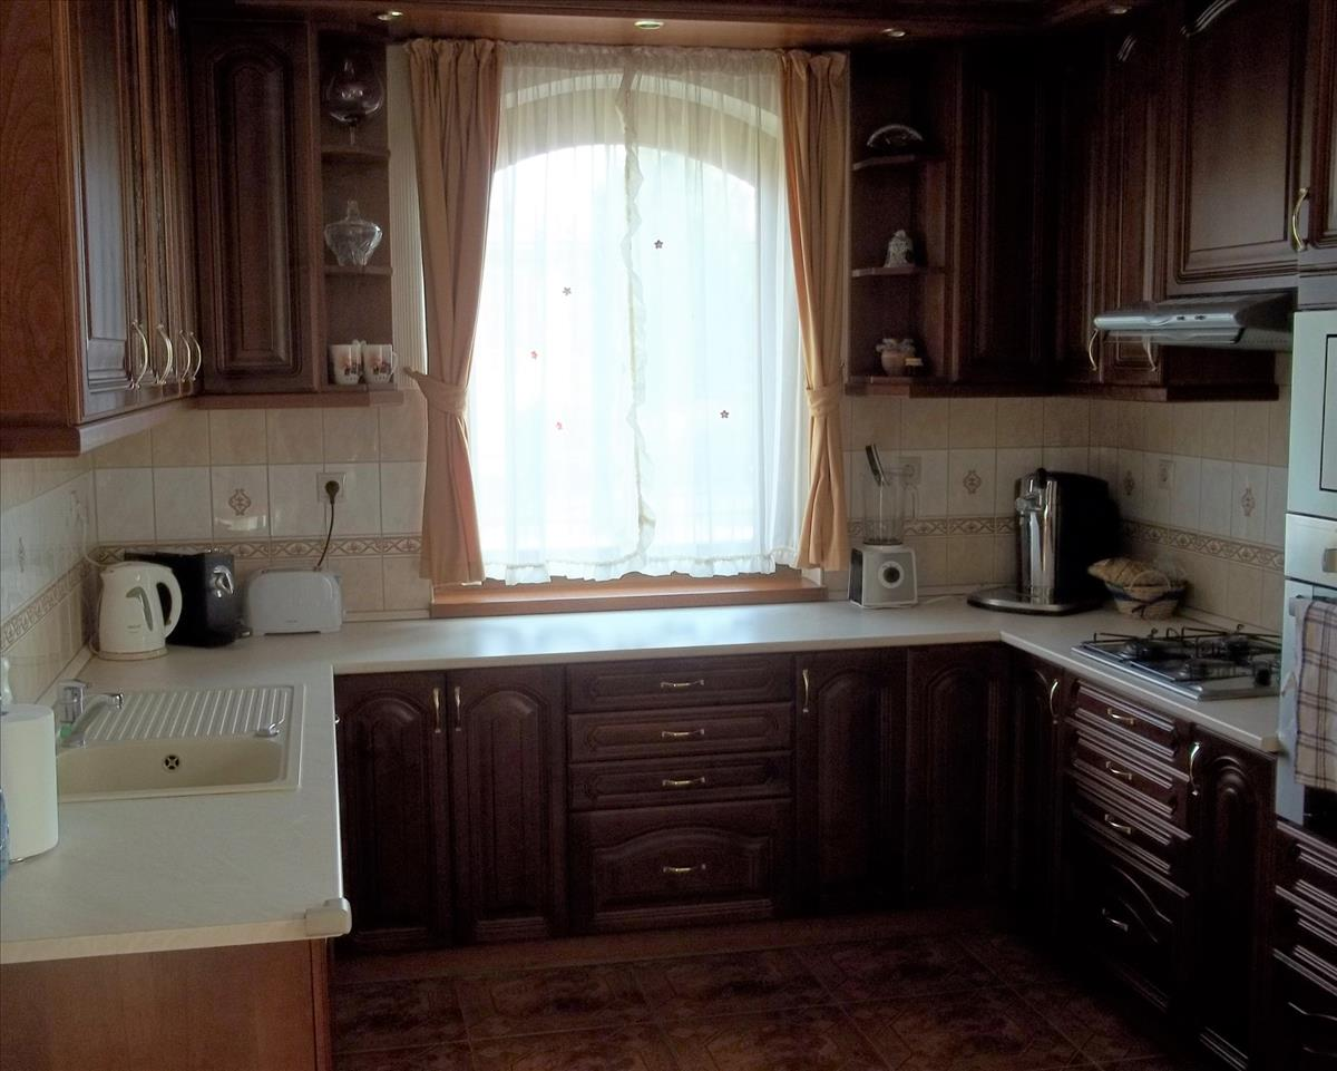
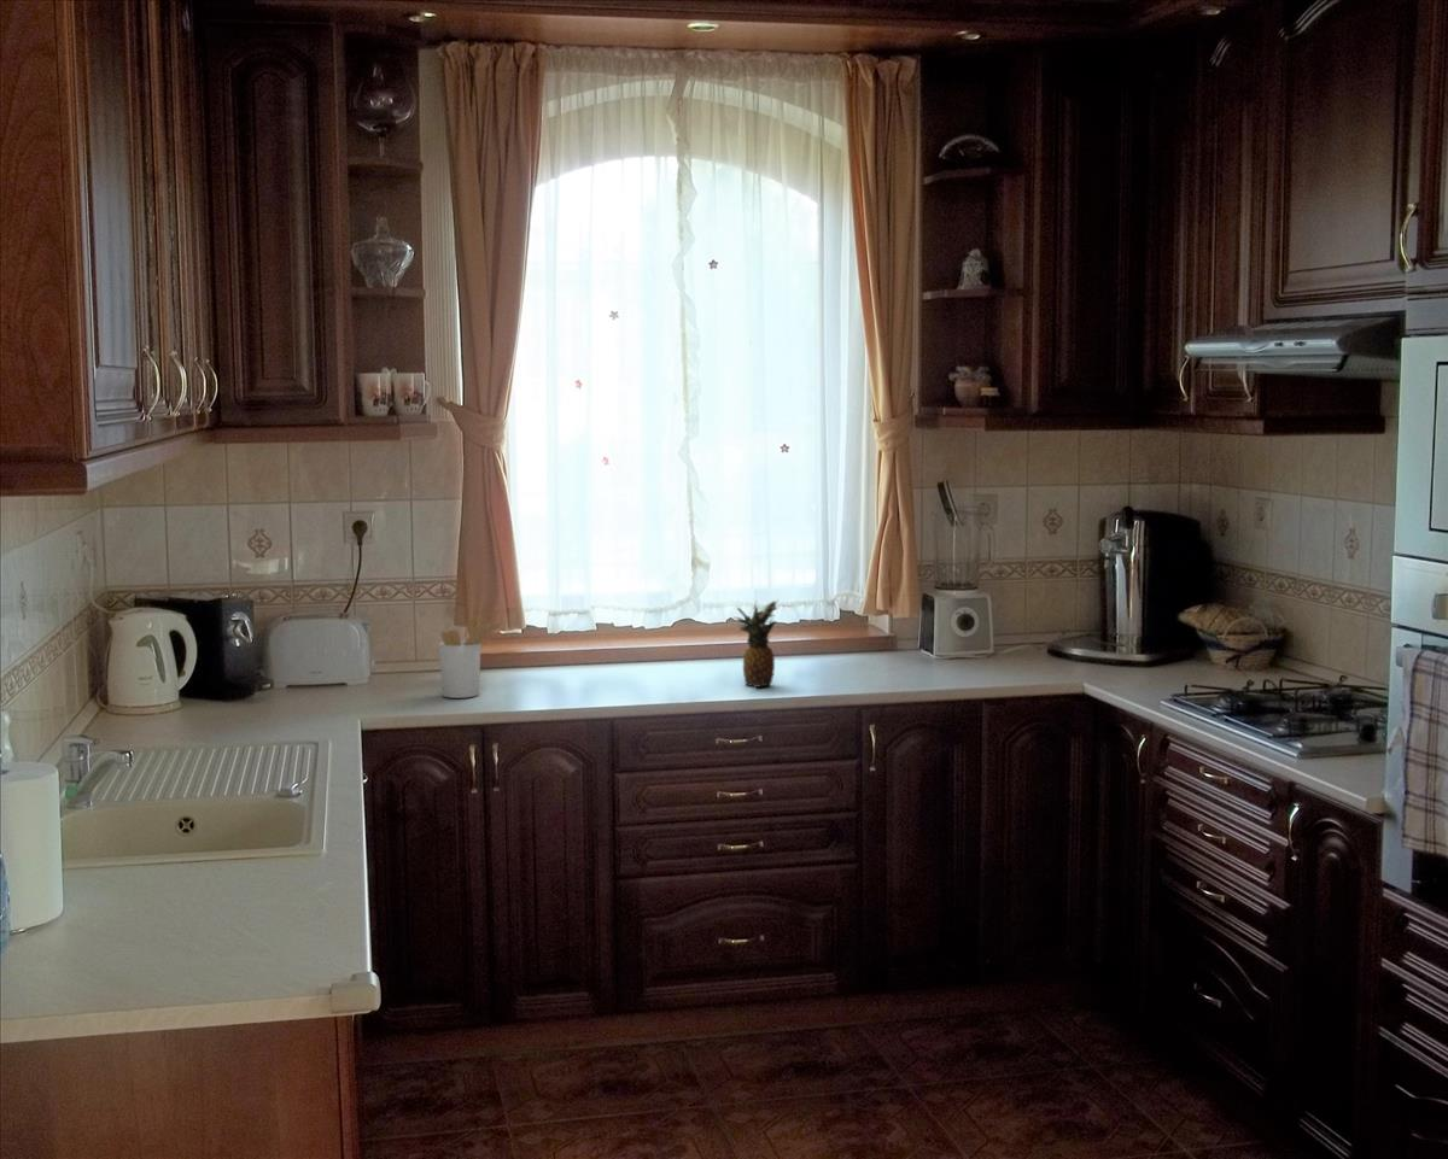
+ fruit [731,598,780,689]
+ utensil holder [437,614,501,700]
